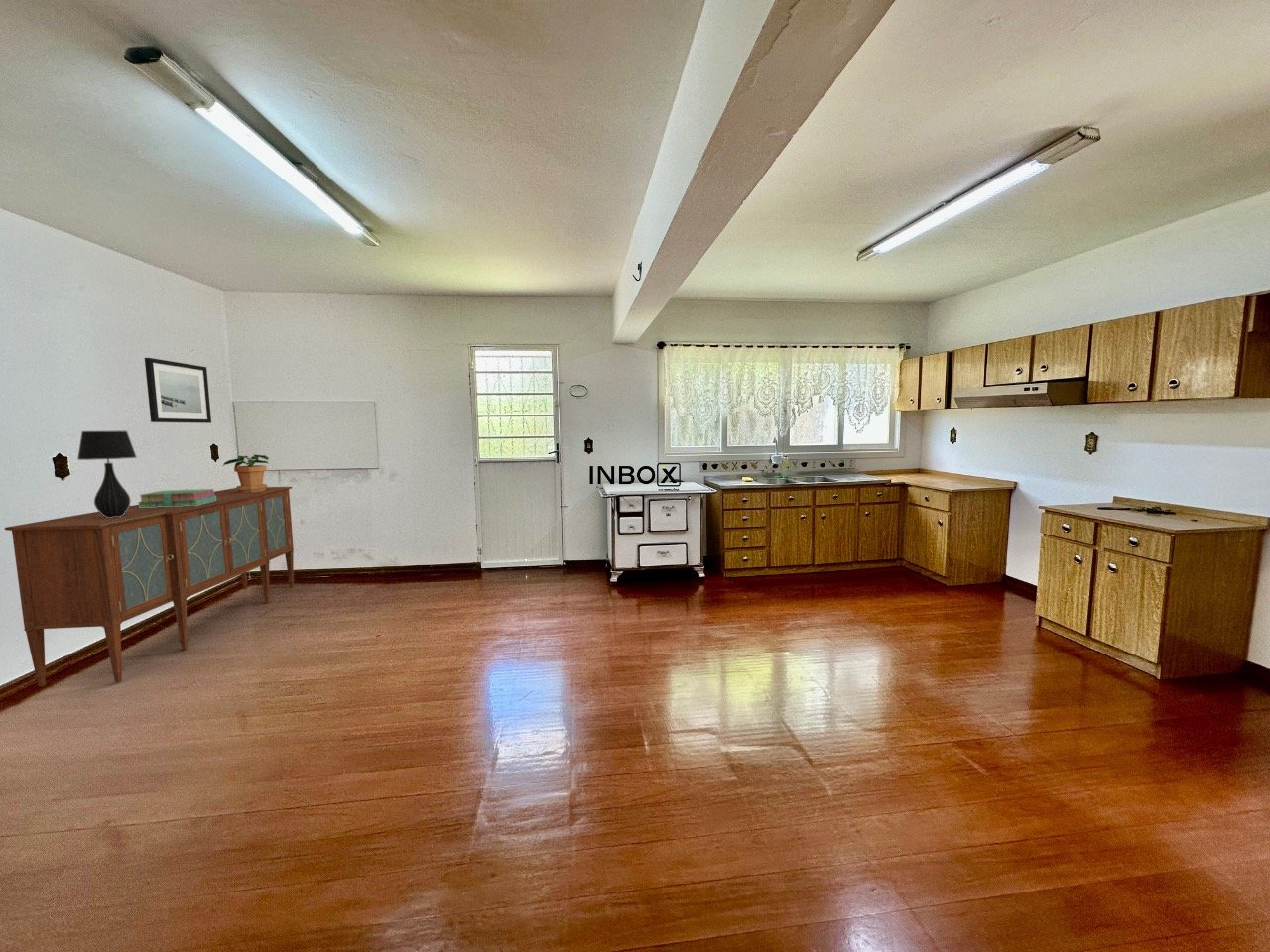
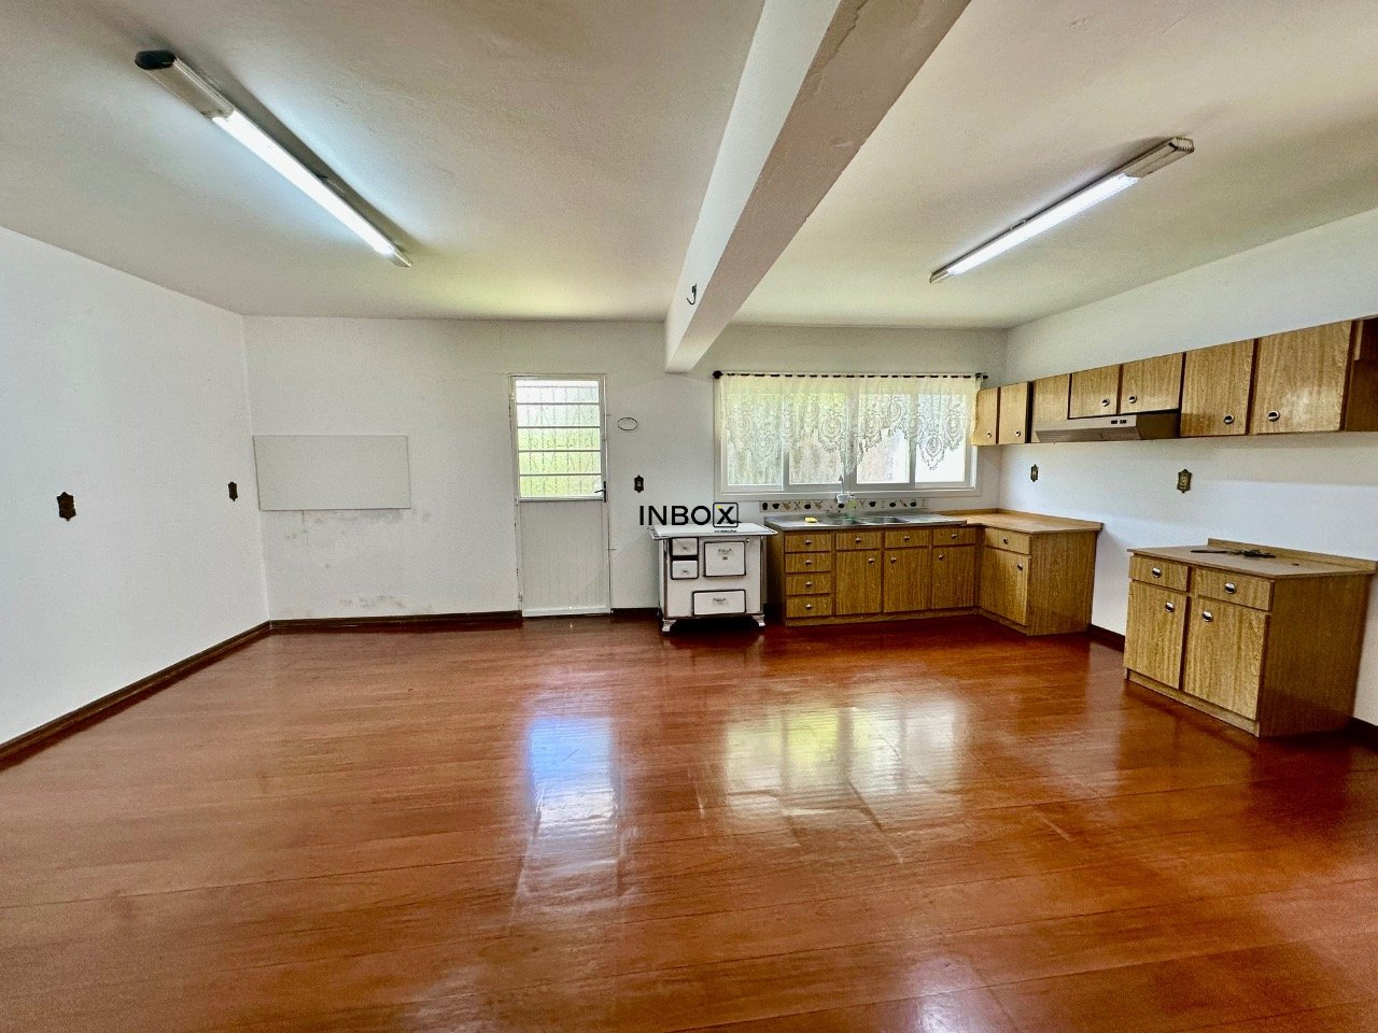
- table lamp [76,430,137,518]
- stack of books [137,488,216,508]
- potted plant [222,454,270,493]
- sideboard [4,486,296,687]
- wall art [144,357,212,424]
